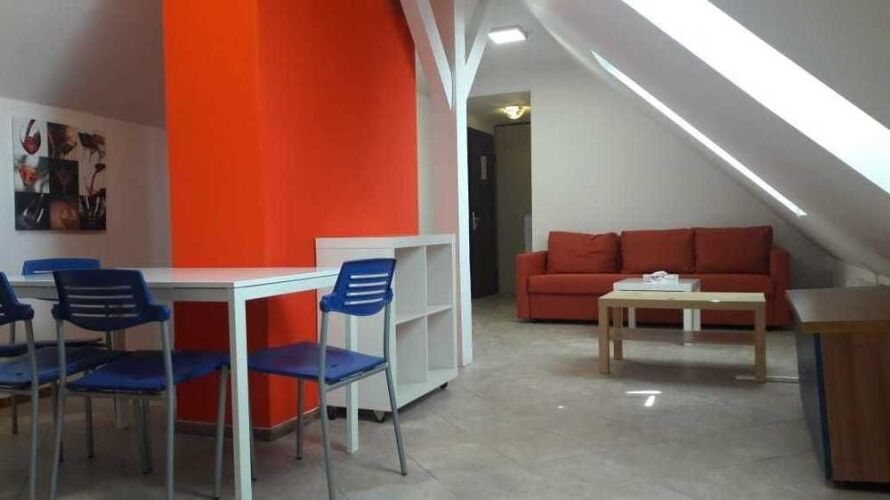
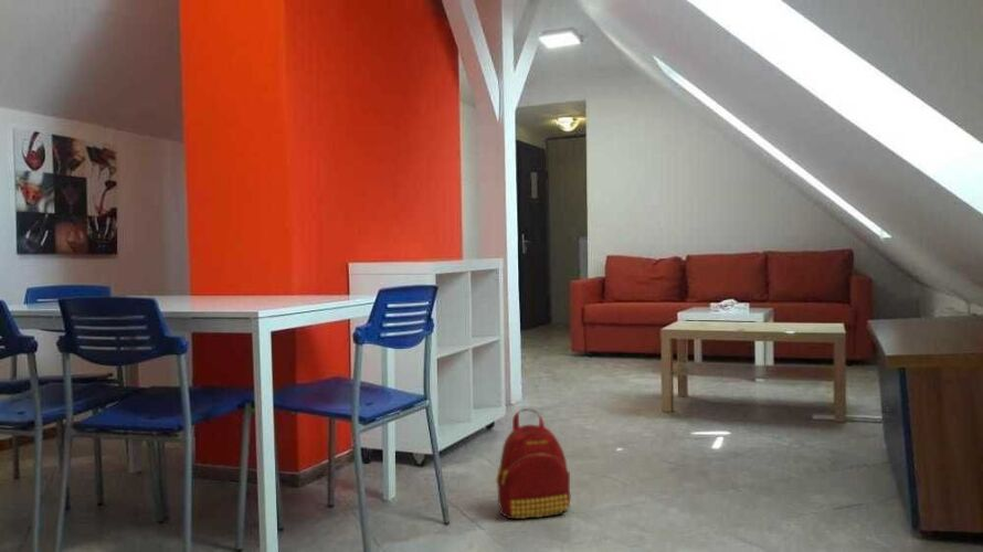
+ backpack [495,407,572,520]
